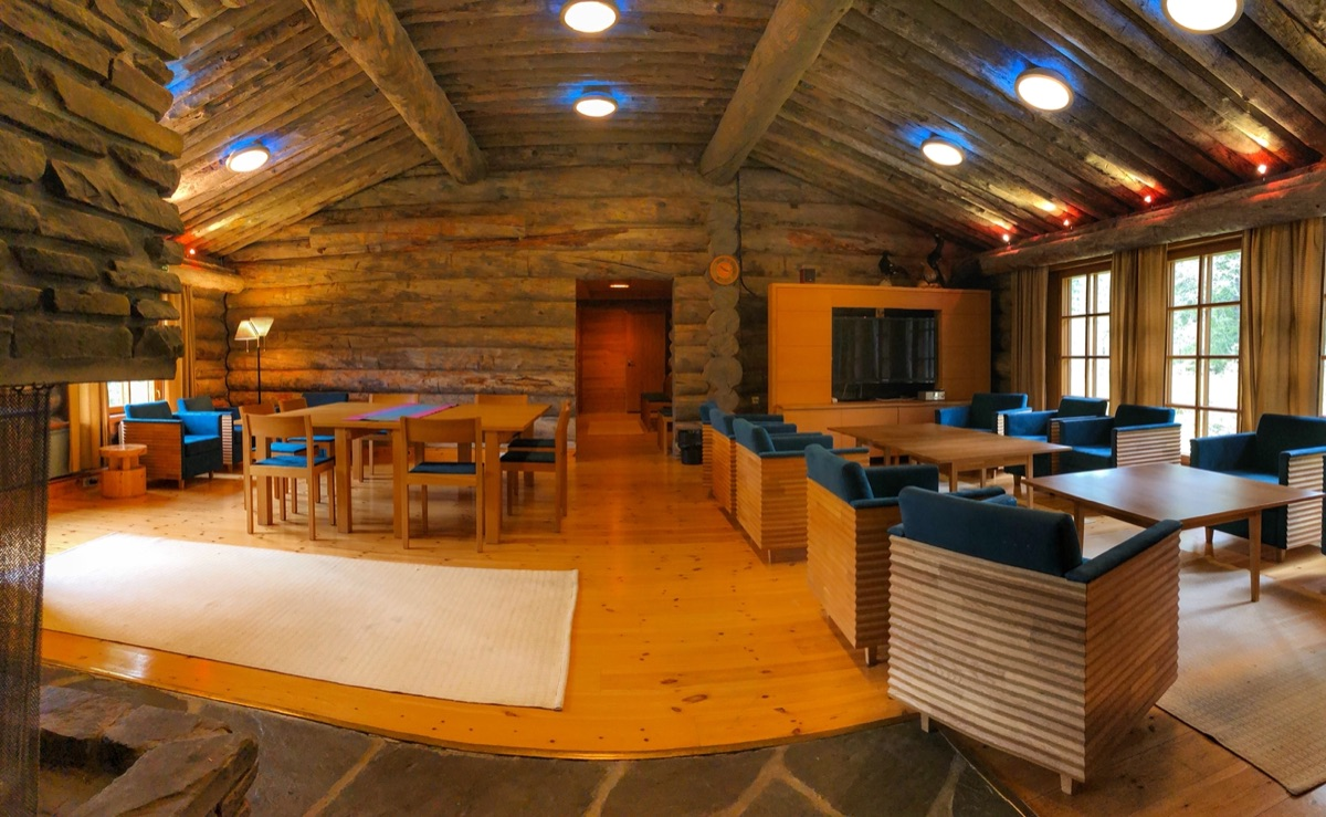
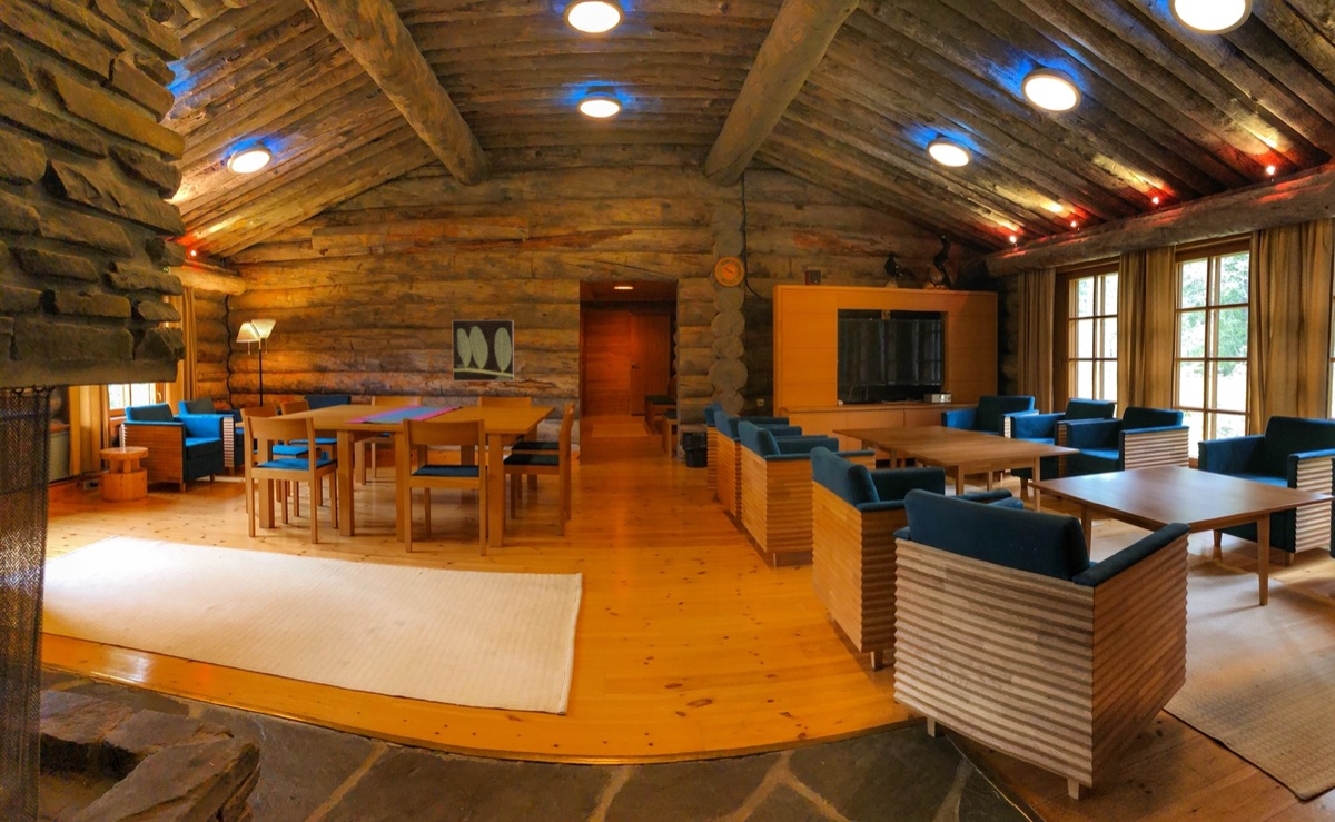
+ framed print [452,319,515,382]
